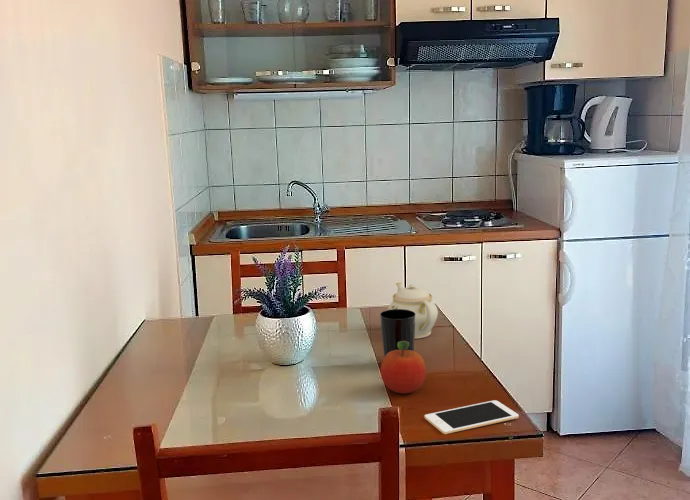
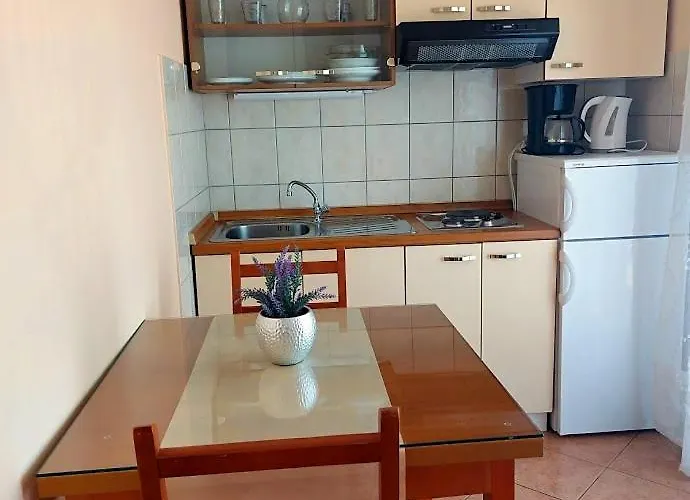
- teapot [387,282,439,340]
- cell phone [424,399,520,435]
- cup [379,309,415,358]
- fruit [379,341,427,395]
